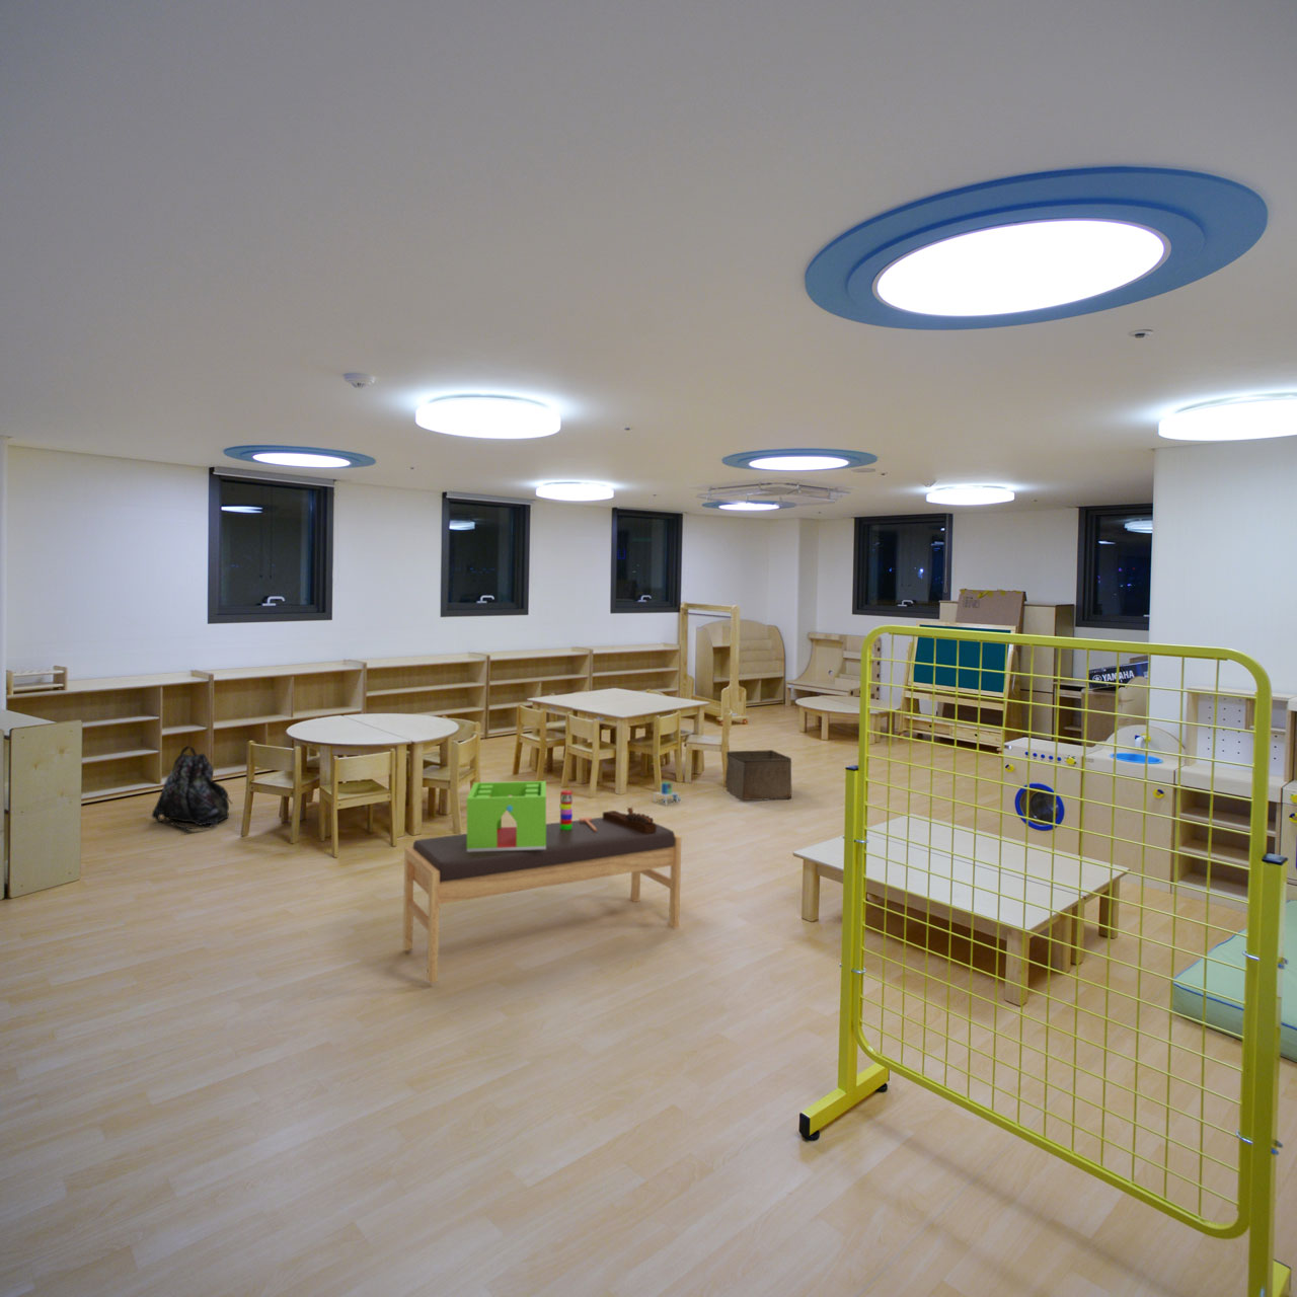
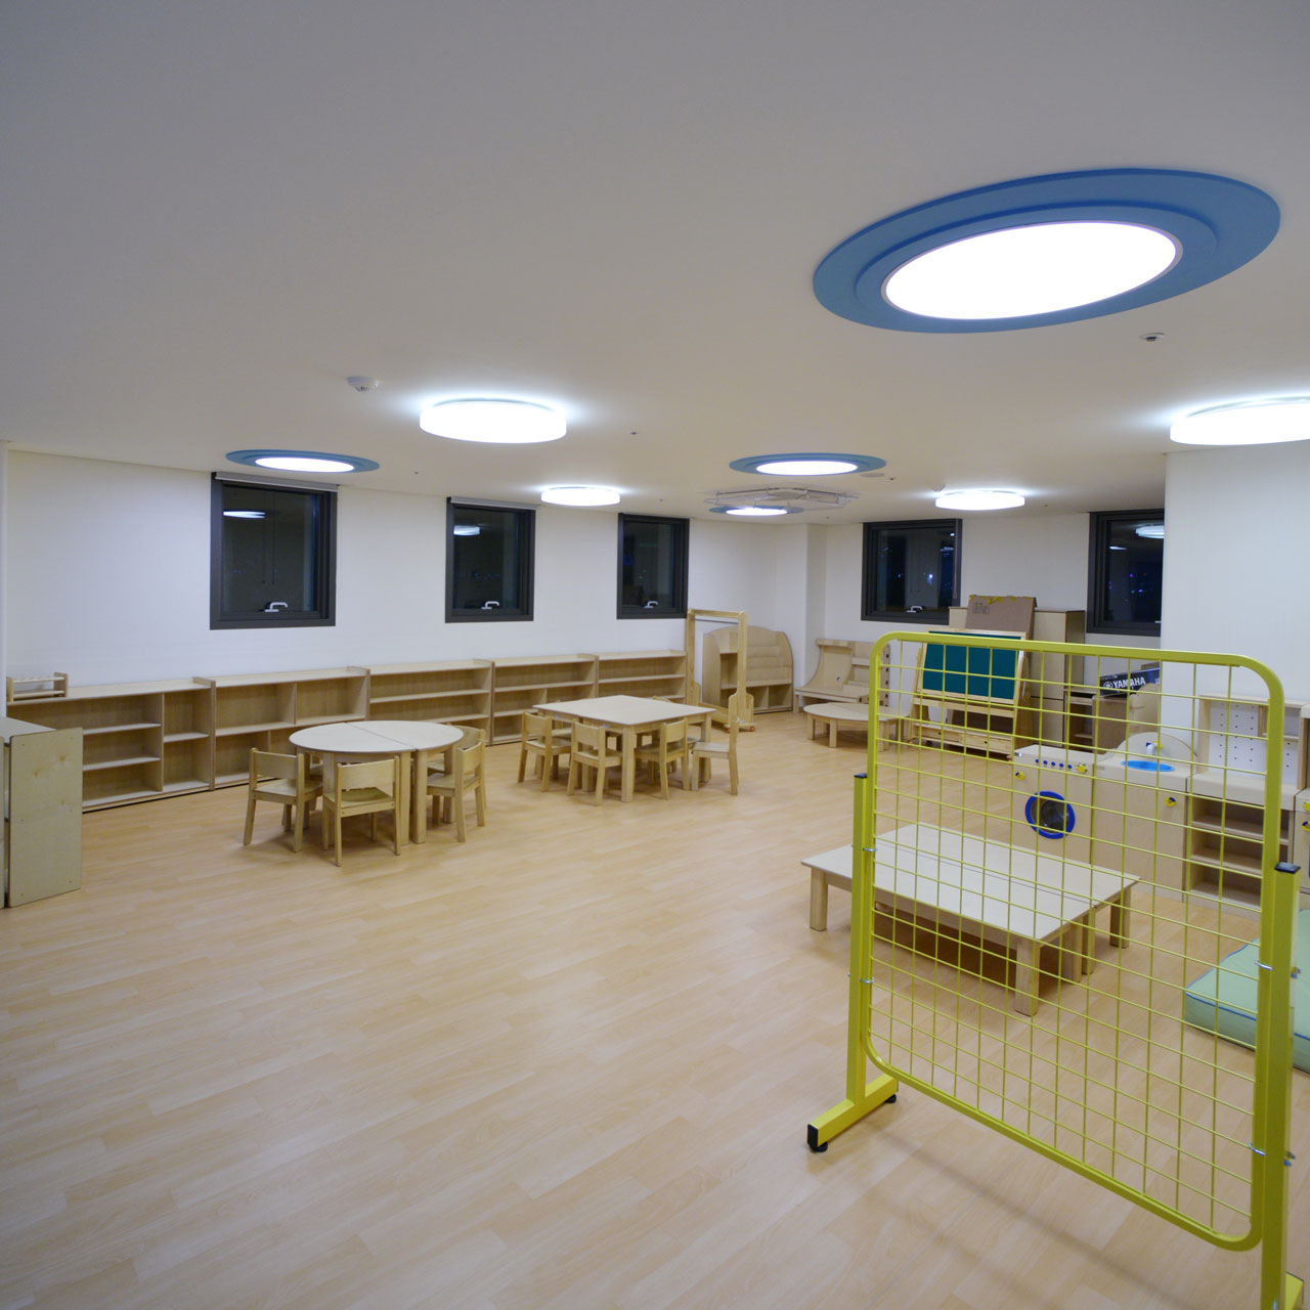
- storage bin [725,748,792,802]
- stacking toy [558,790,596,831]
- bench [403,817,683,983]
- caterpillar toy [602,805,657,834]
- toy castle [466,780,548,852]
- toy house [652,780,681,805]
- backpack [150,745,234,831]
